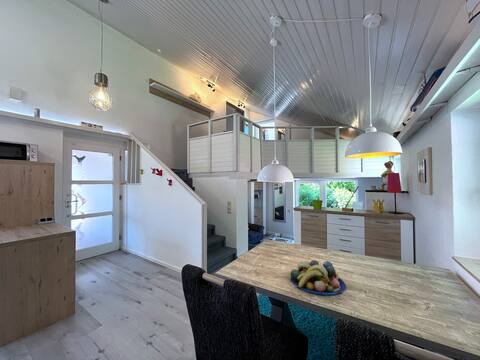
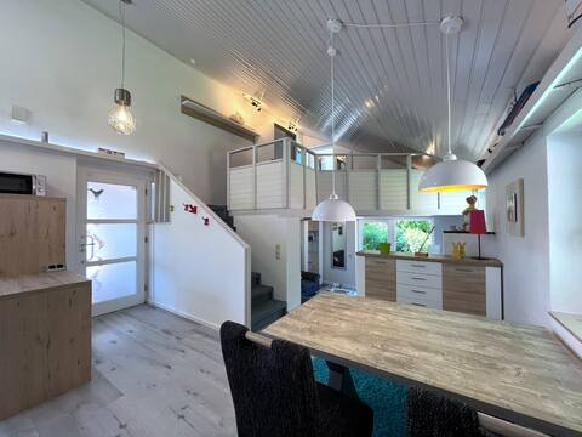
- fruit bowl [289,259,347,296]
